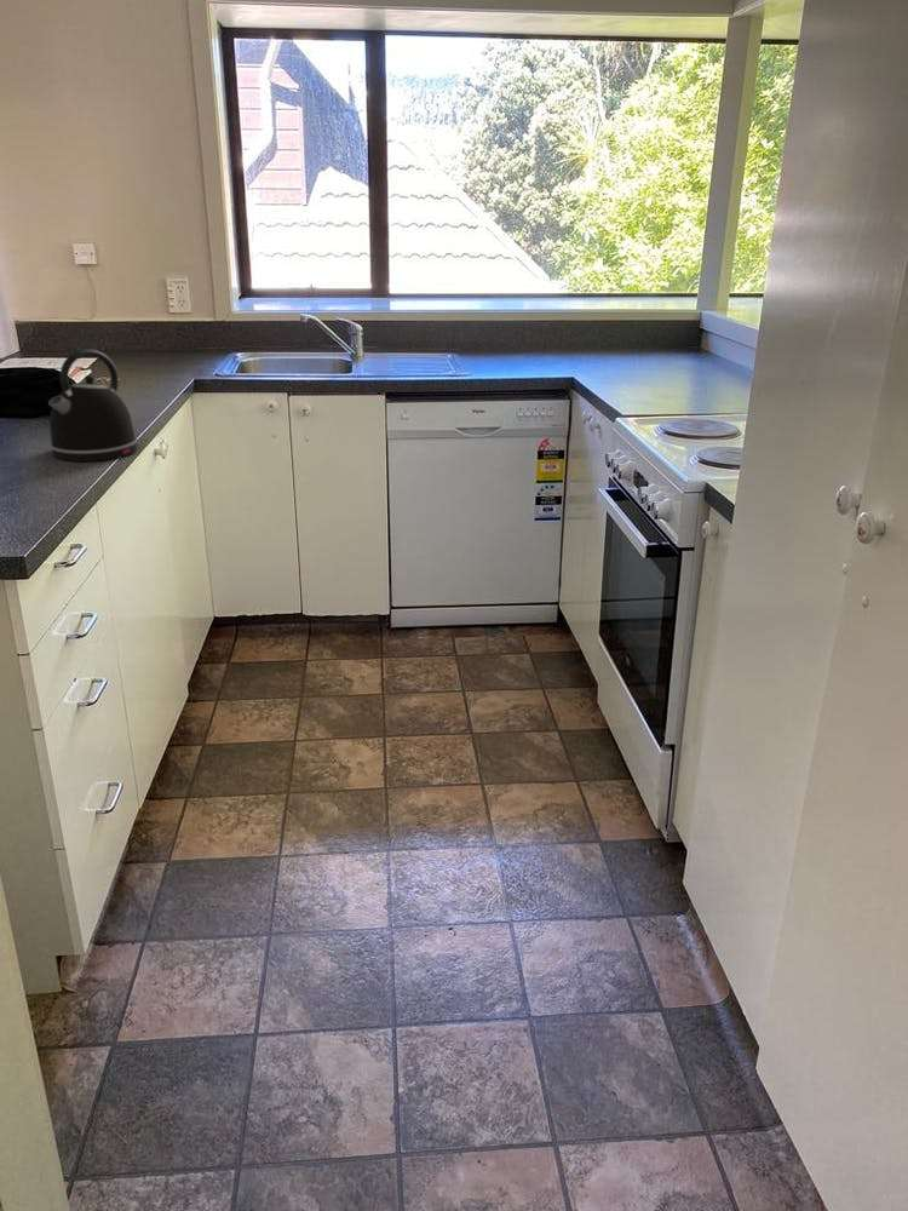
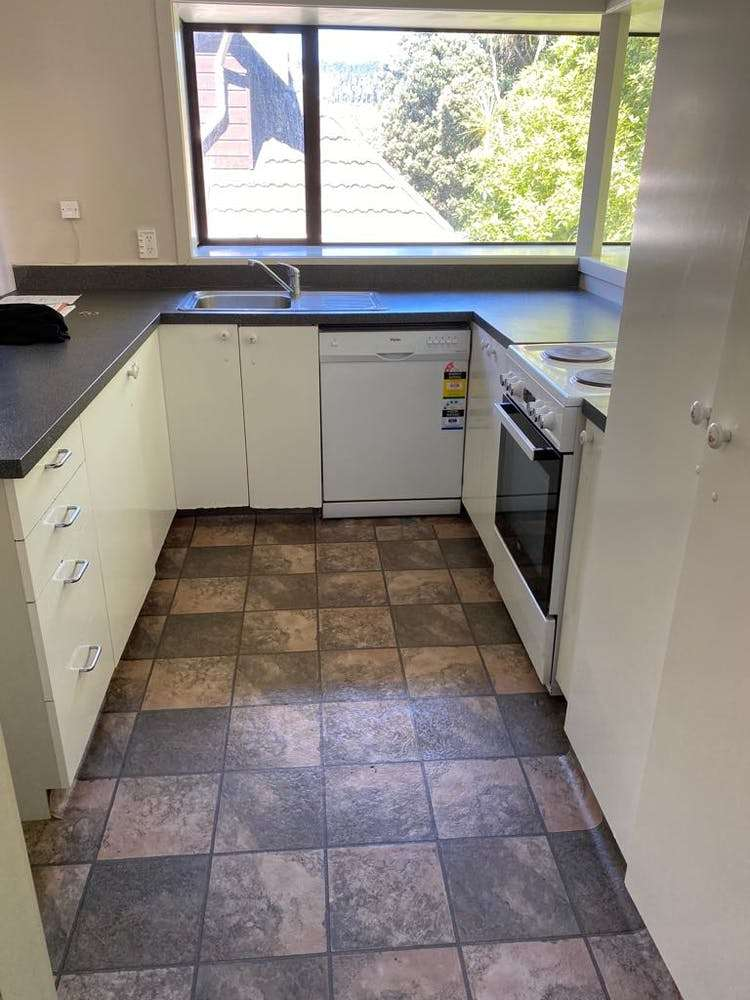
- kettle [47,348,139,463]
